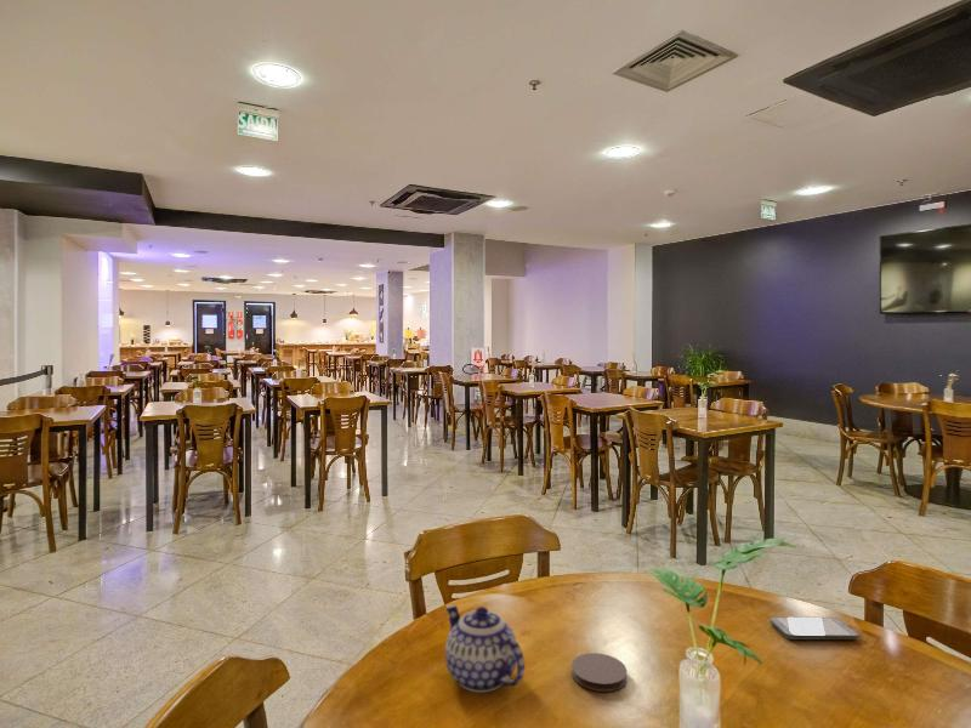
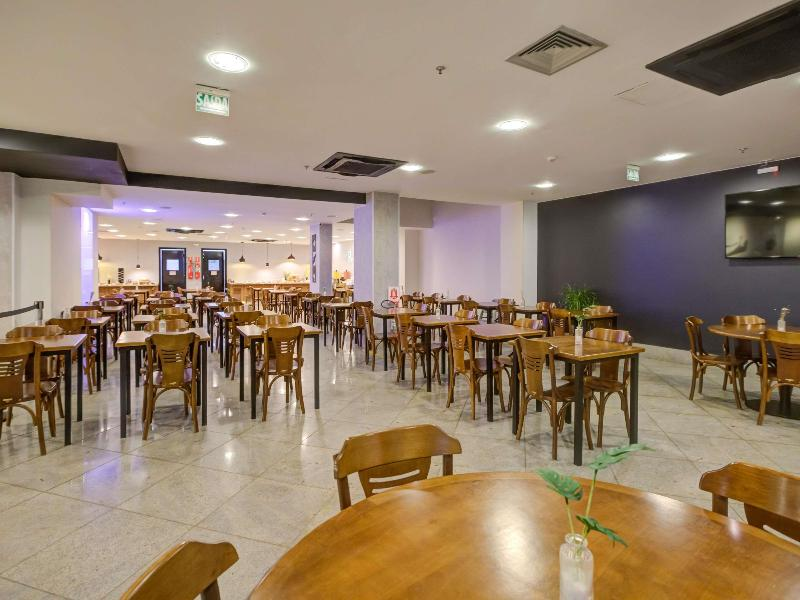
- smartphone [768,616,859,641]
- coaster [570,652,629,693]
- teapot [444,604,526,694]
